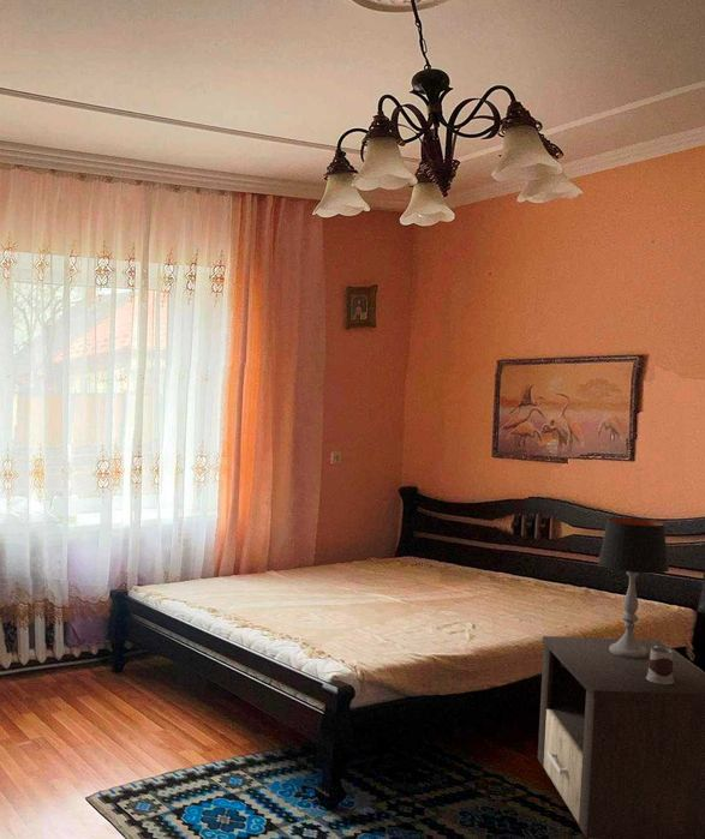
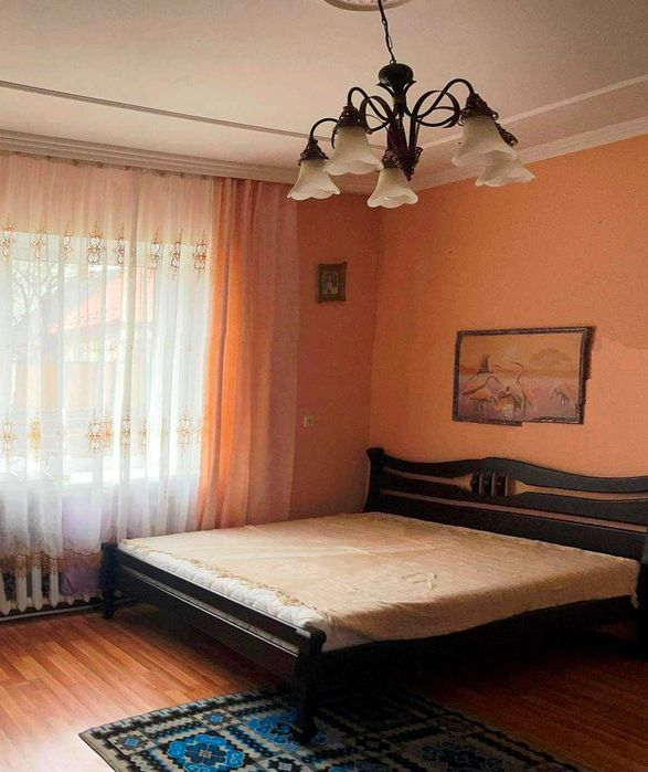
- mug [646,646,674,684]
- table lamp [597,516,670,658]
- nightstand [537,635,705,839]
